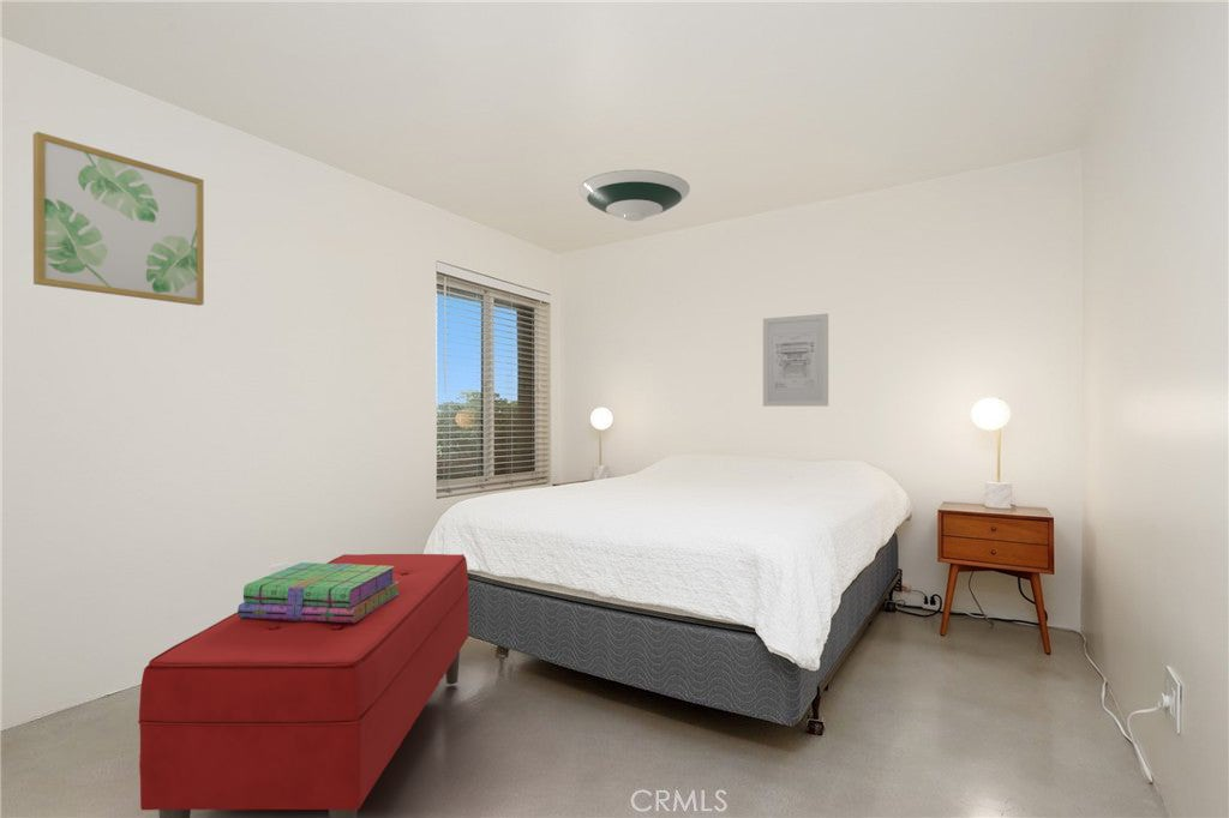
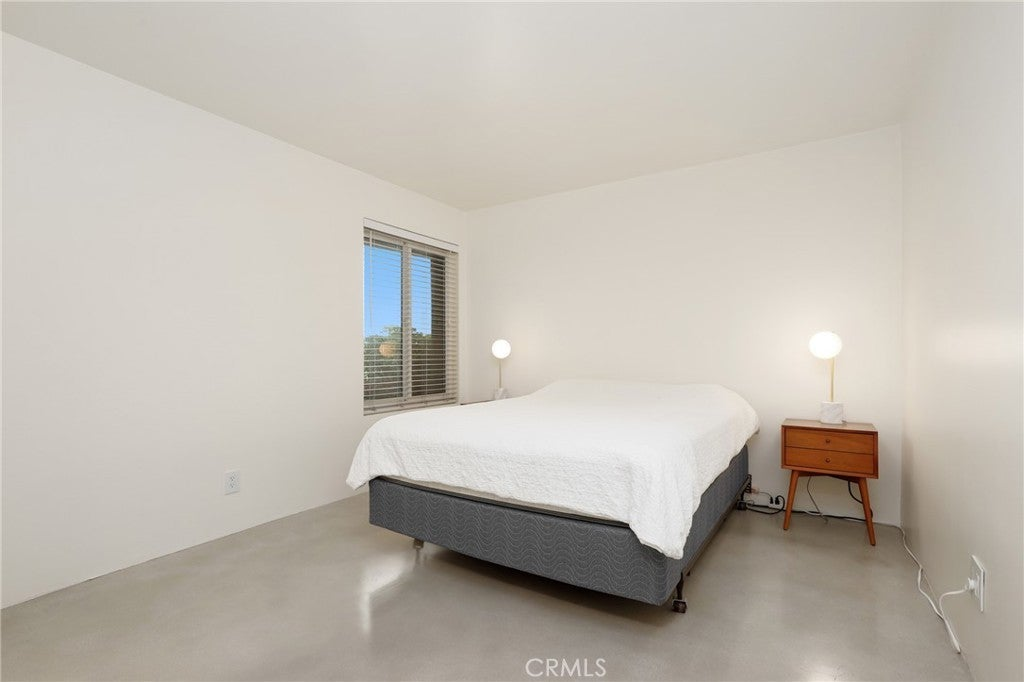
- stack of books [236,561,400,622]
- wall art [762,312,829,408]
- wall art [32,131,205,307]
- bench [137,553,469,818]
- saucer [577,168,691,222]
